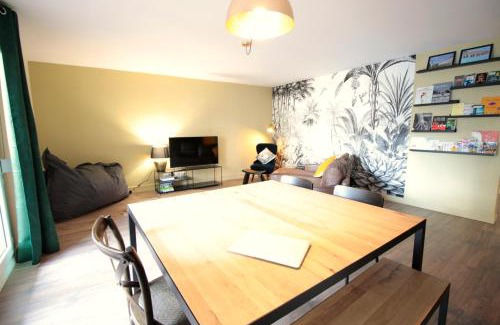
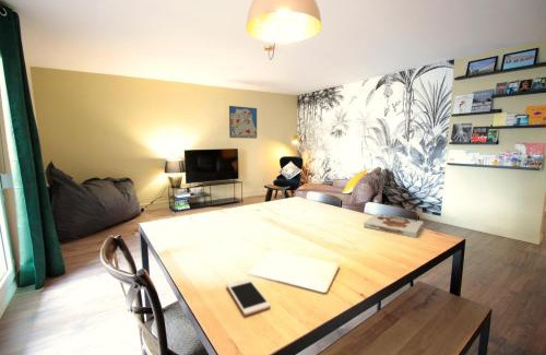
+ board game [363,212,425,239]
+ wall art [228,105,258,140]
+ cell phone [226,277,272,317]
